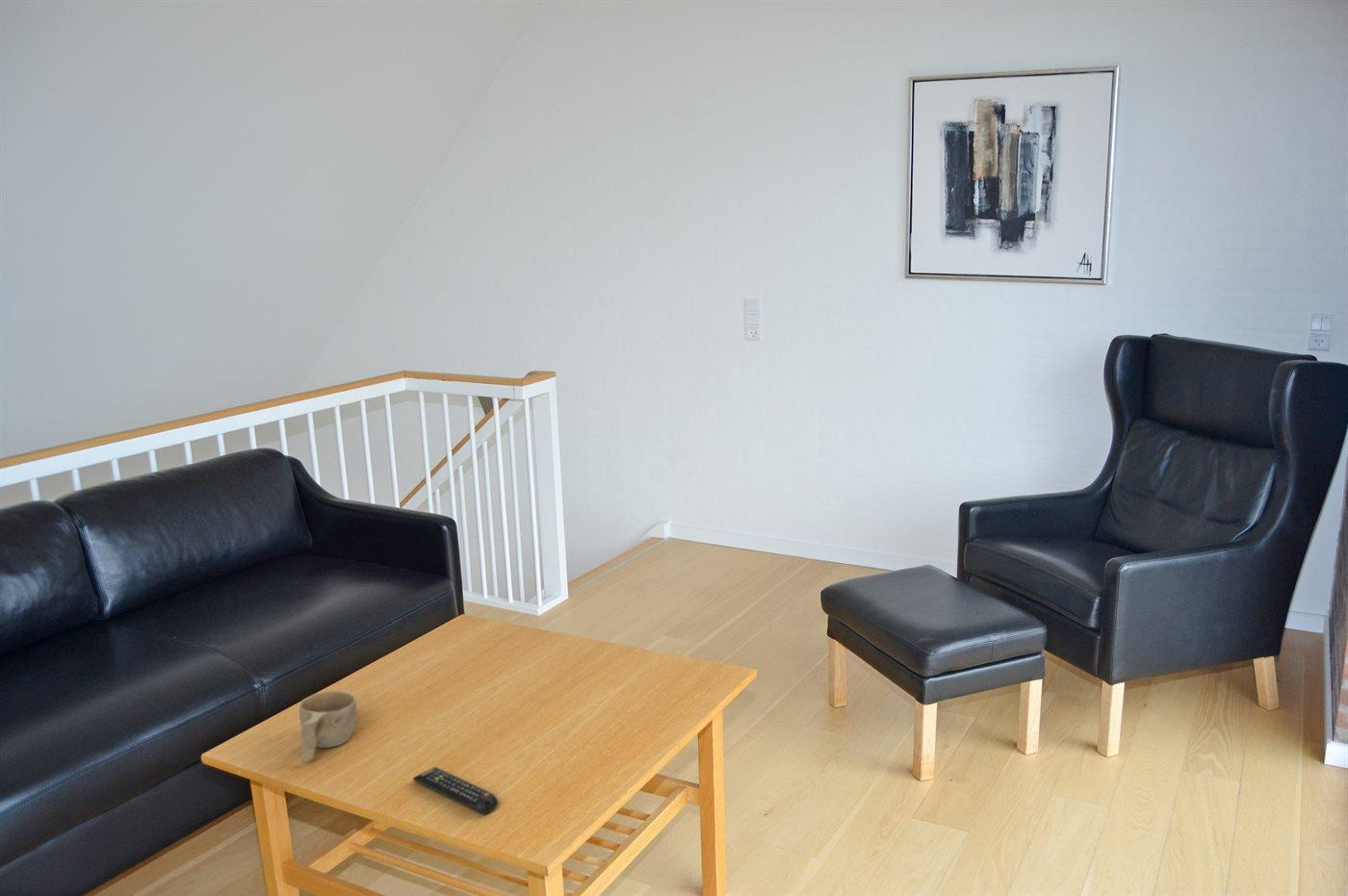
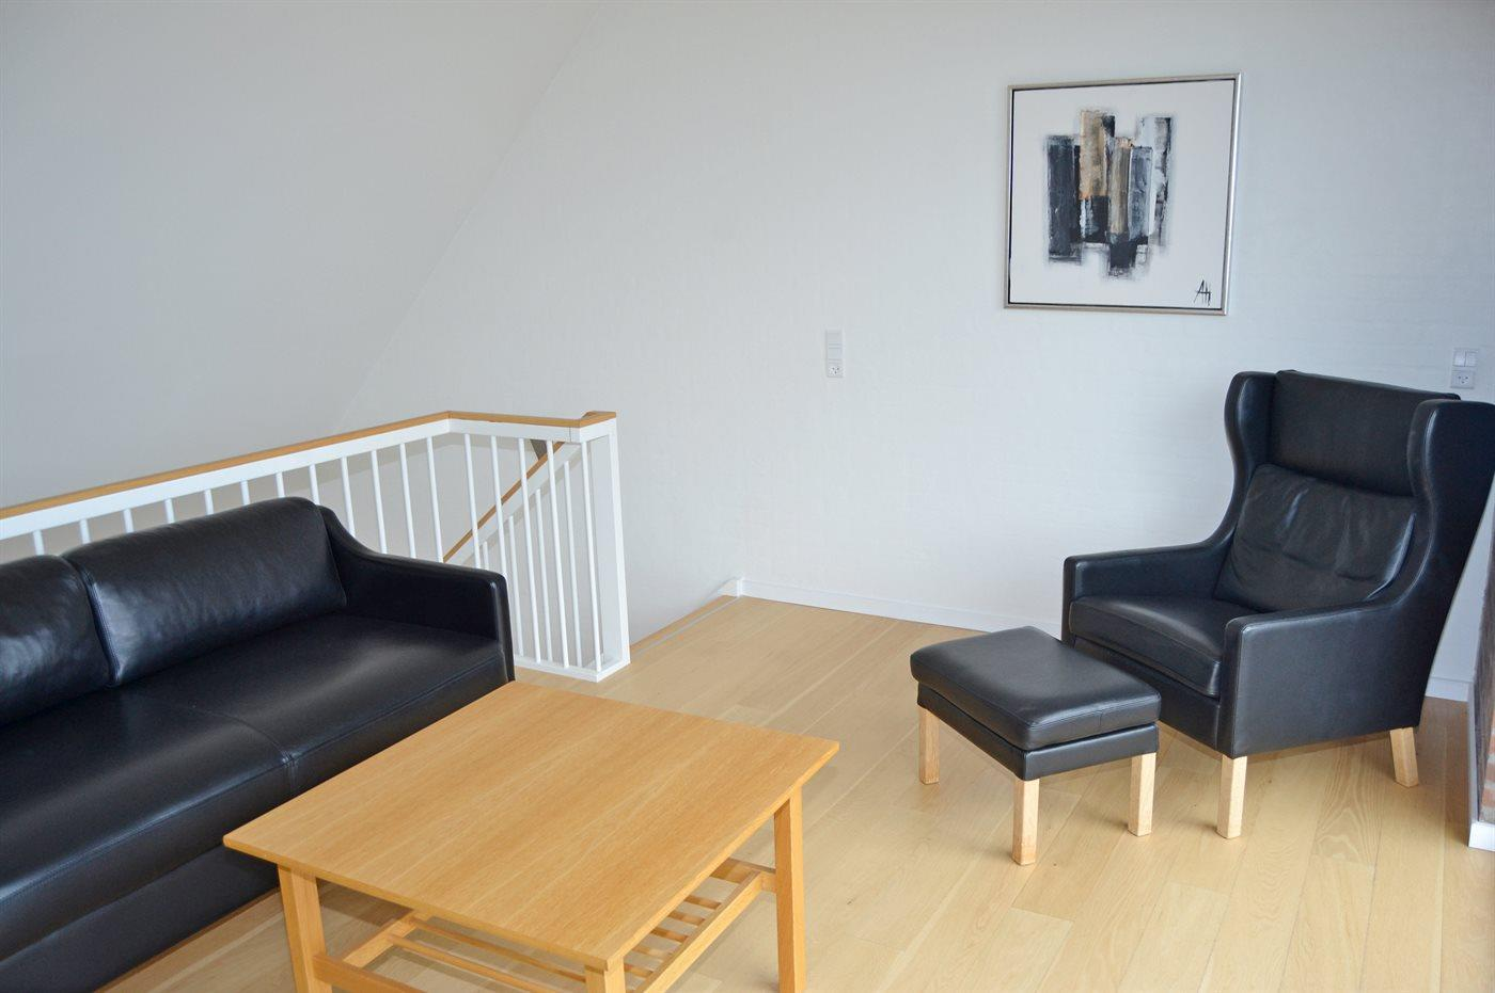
- cup [298,690,357,763]
- remote control [412,766,499,815]
